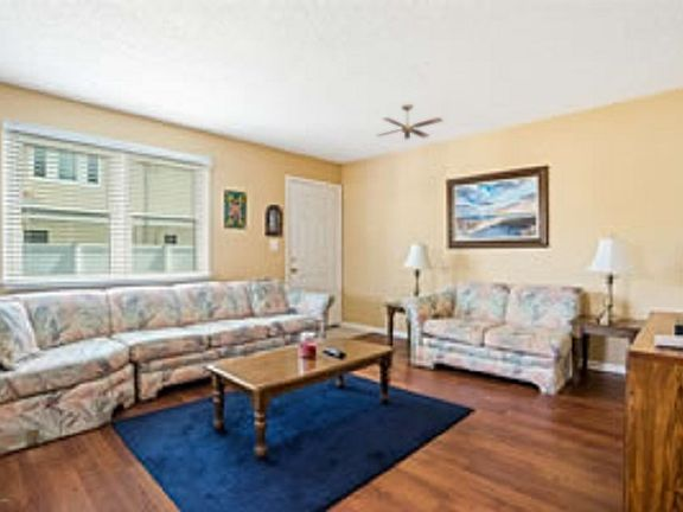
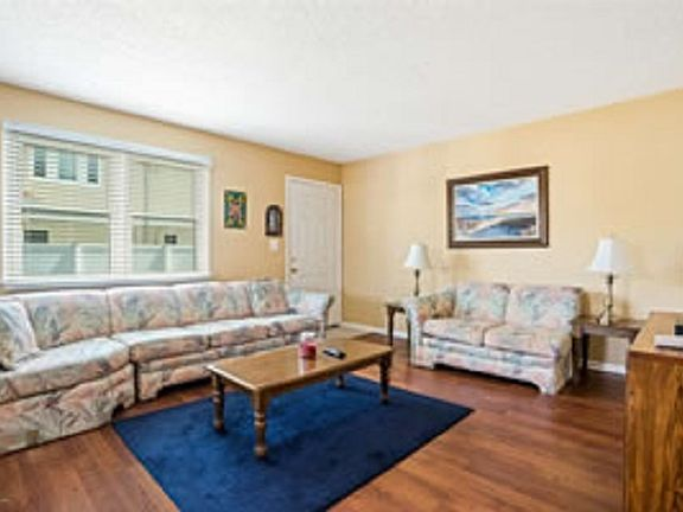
- ceiling fan [375,103,443,140]
